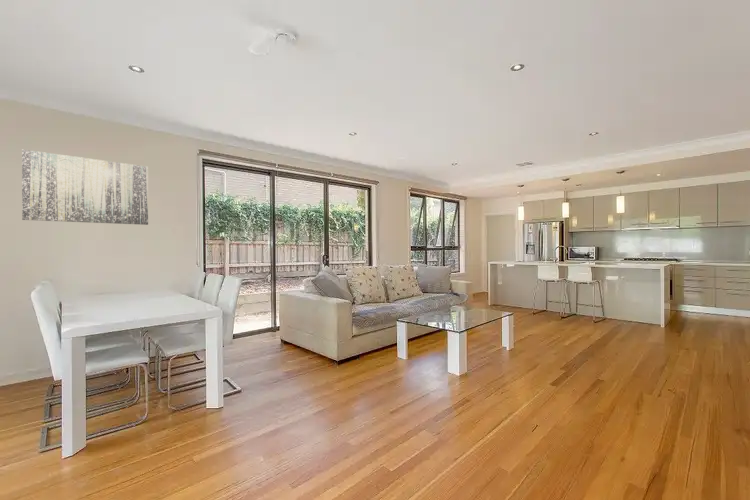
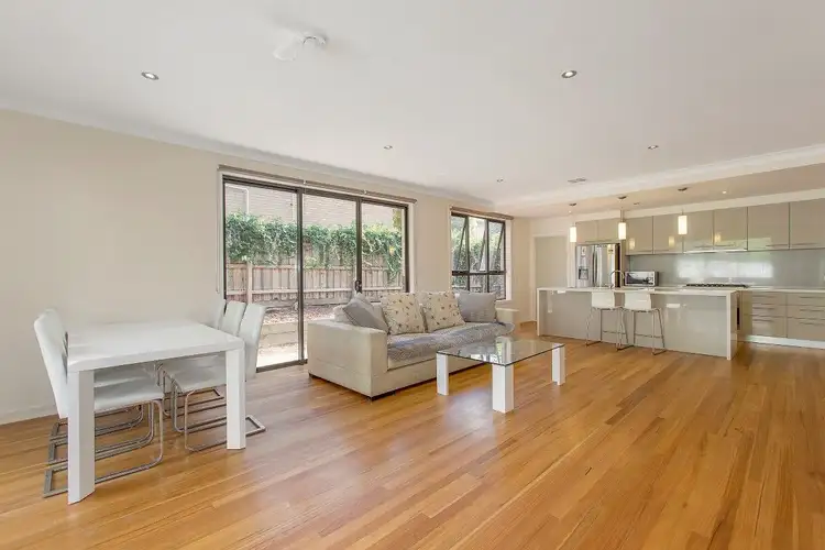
- wall art [21,149,149,226]
